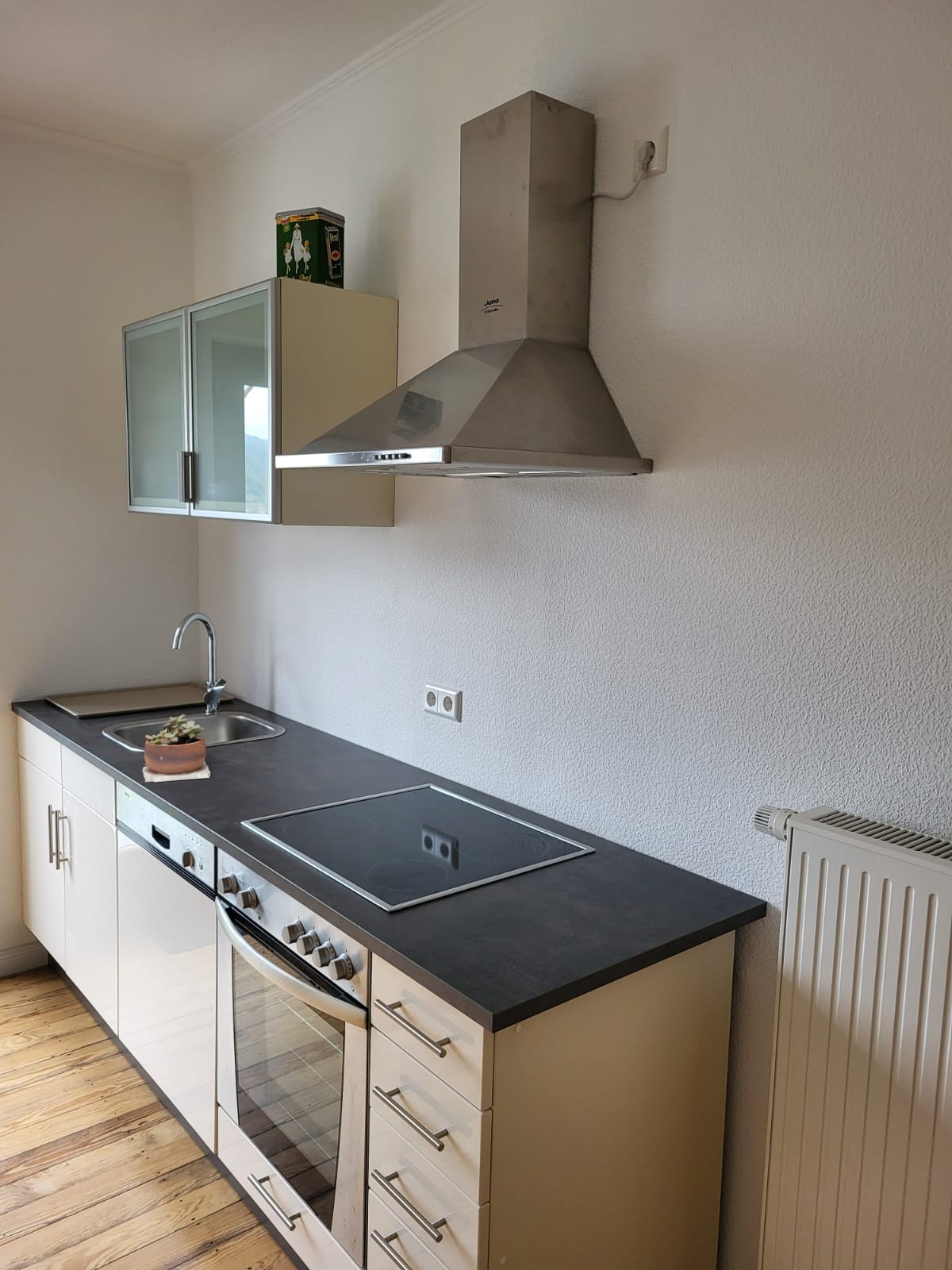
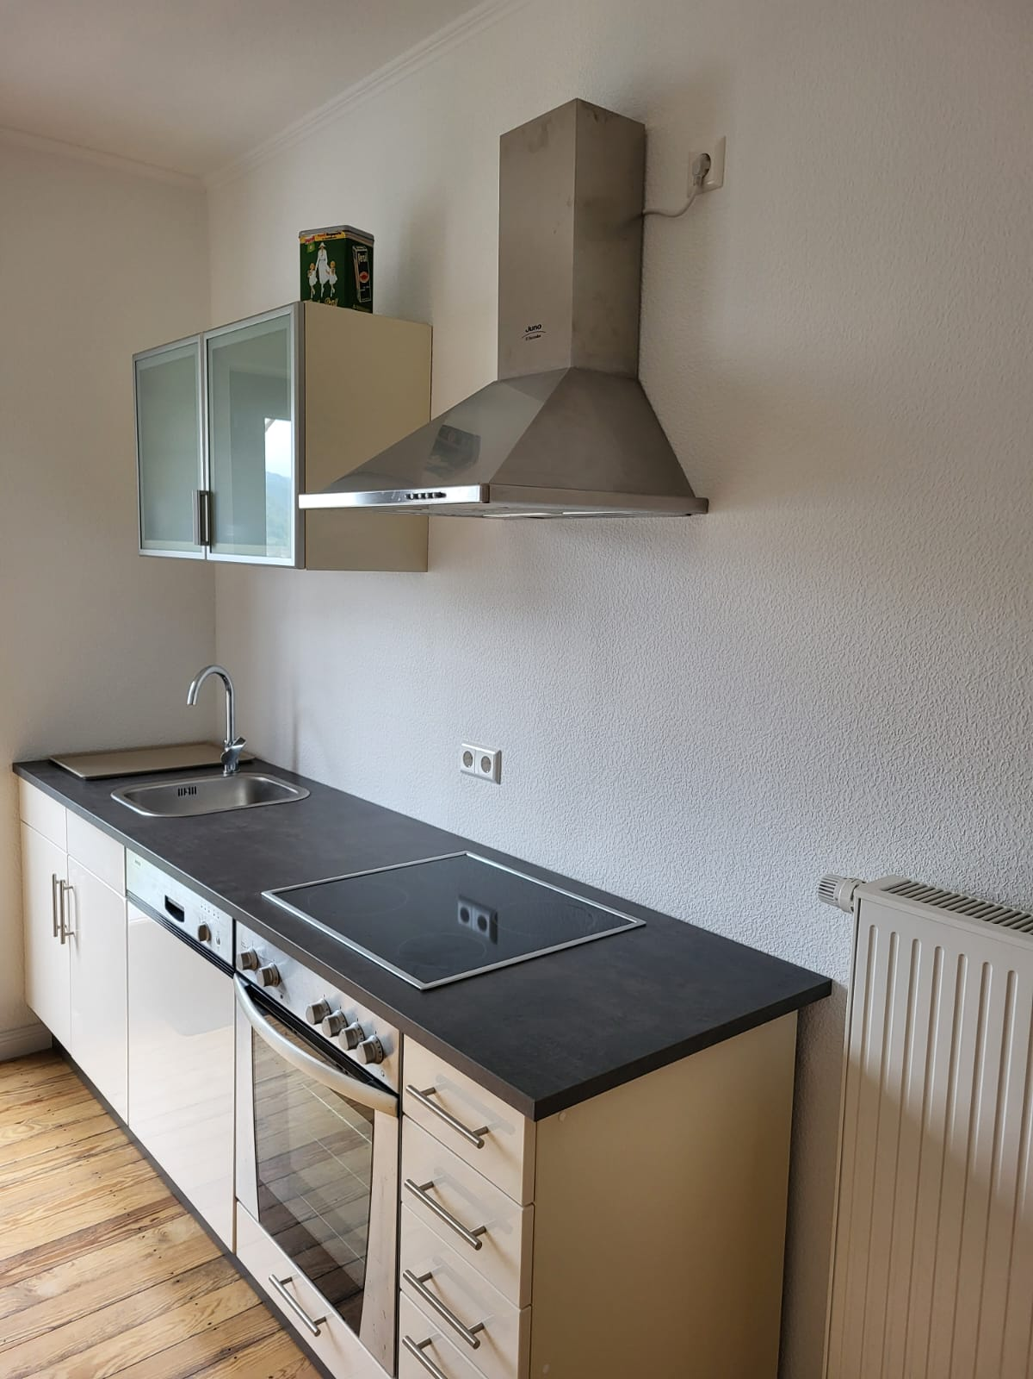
- succulent plant [141,714,211,783]
